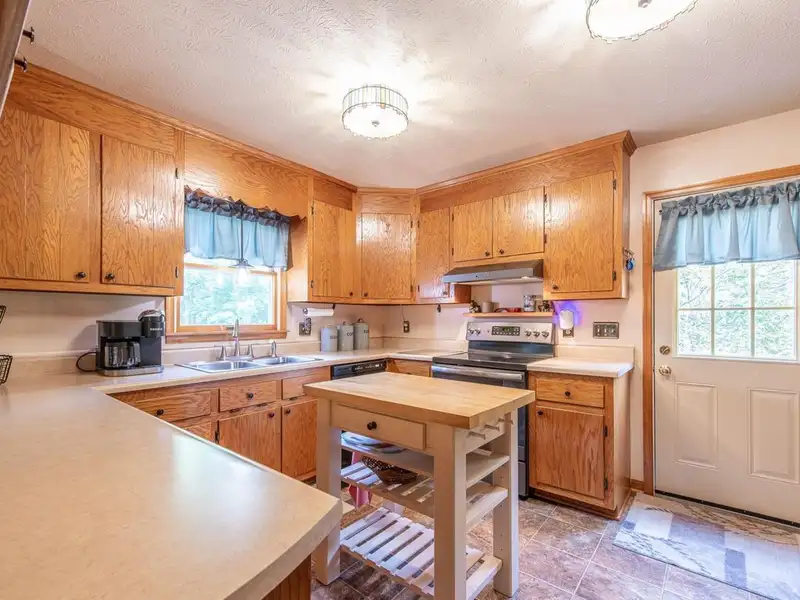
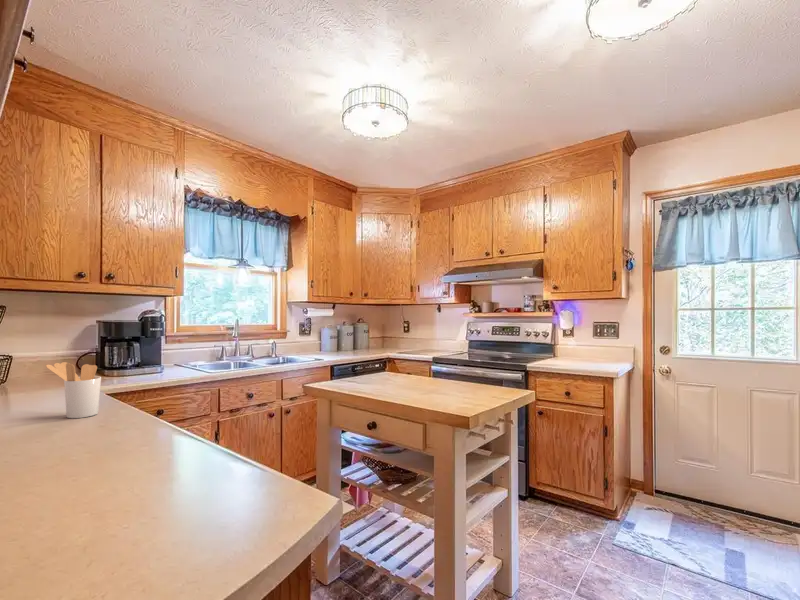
+ utensil holder [45,361,102,419]
